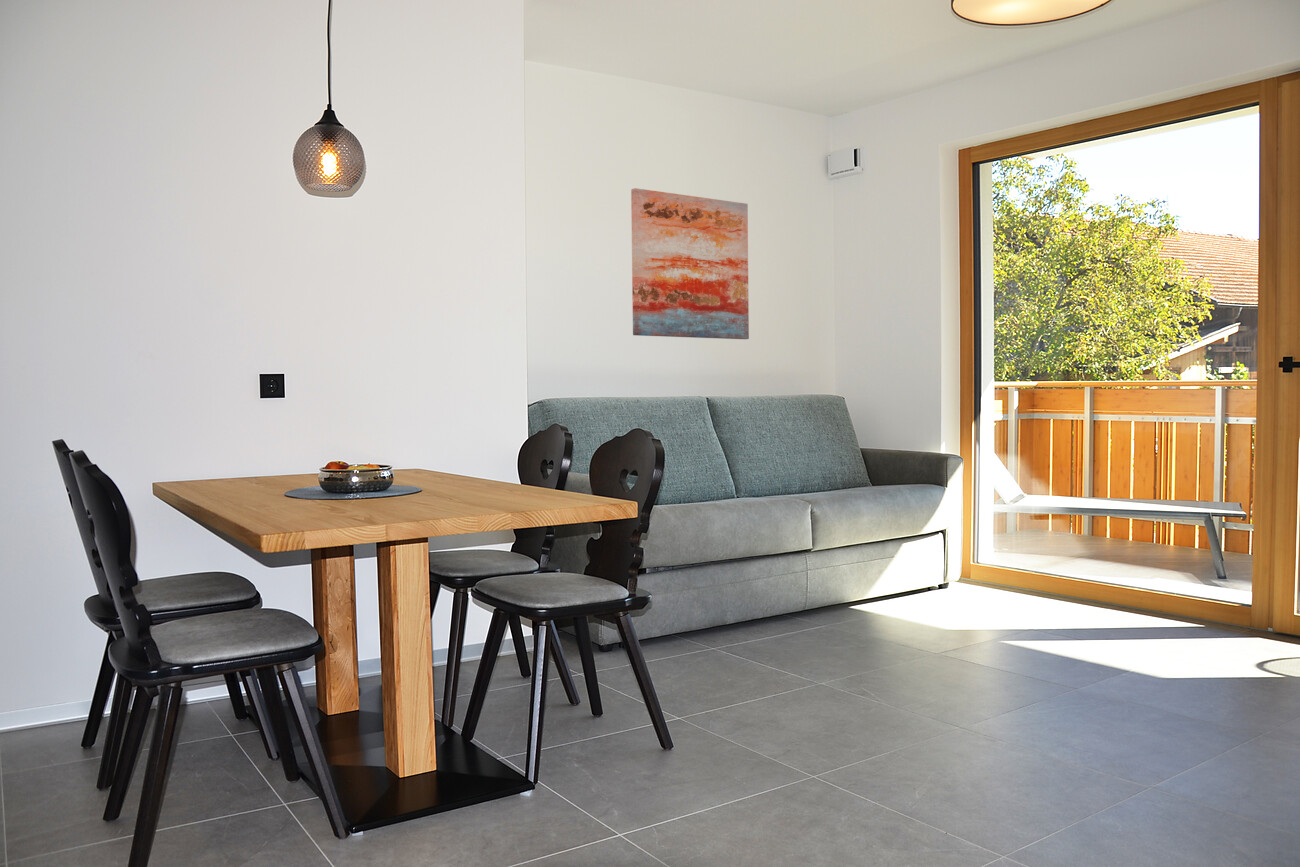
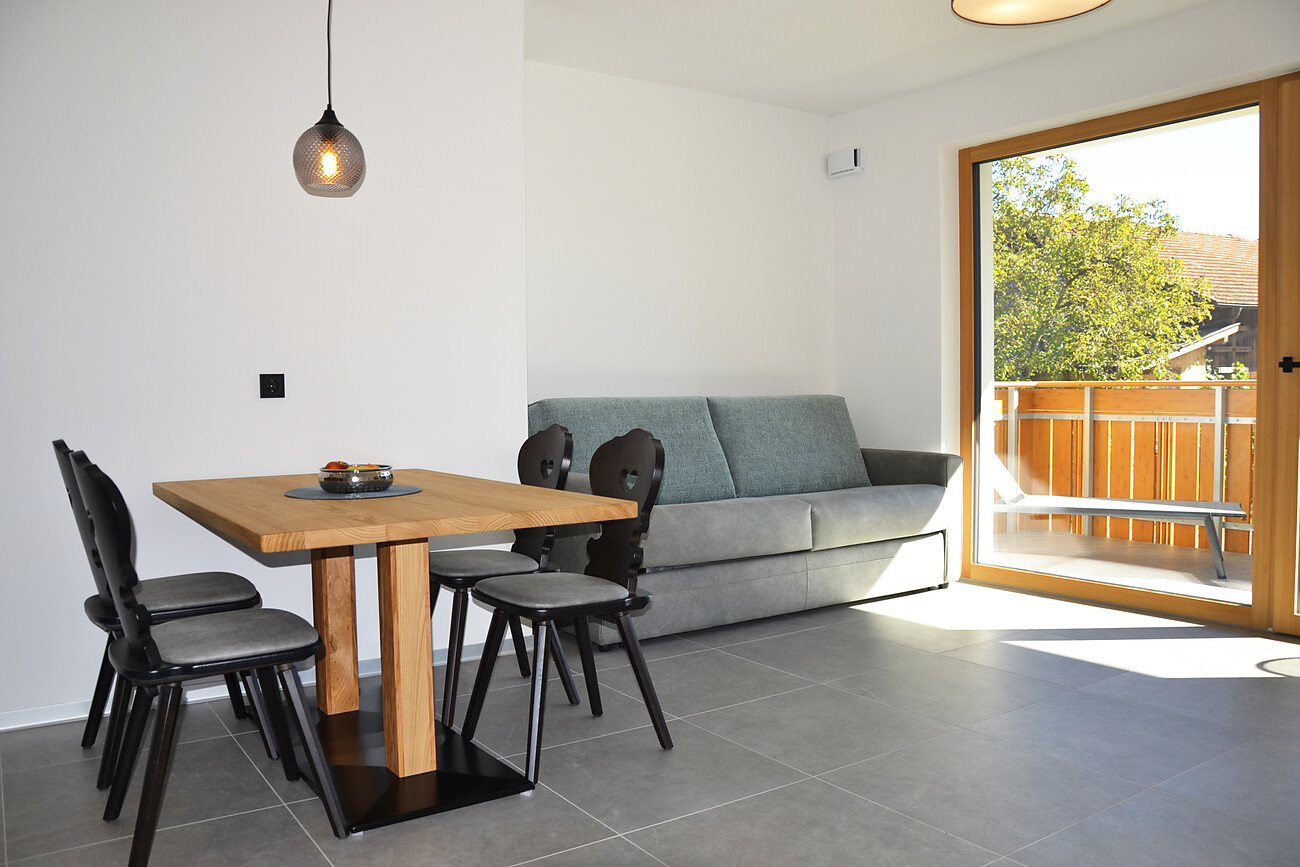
- wall art [630,187,750,340]
